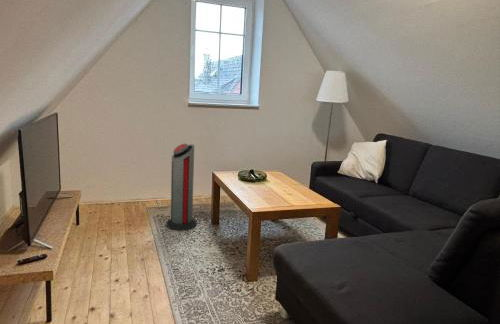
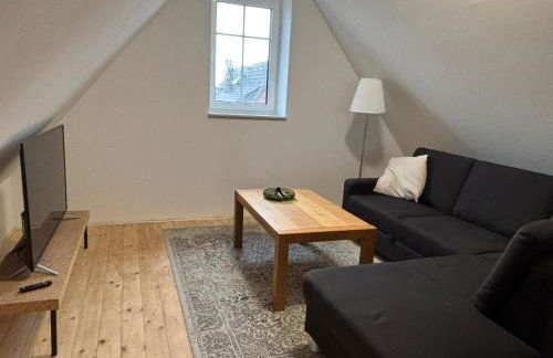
- air purifier [165,143,197,232]
